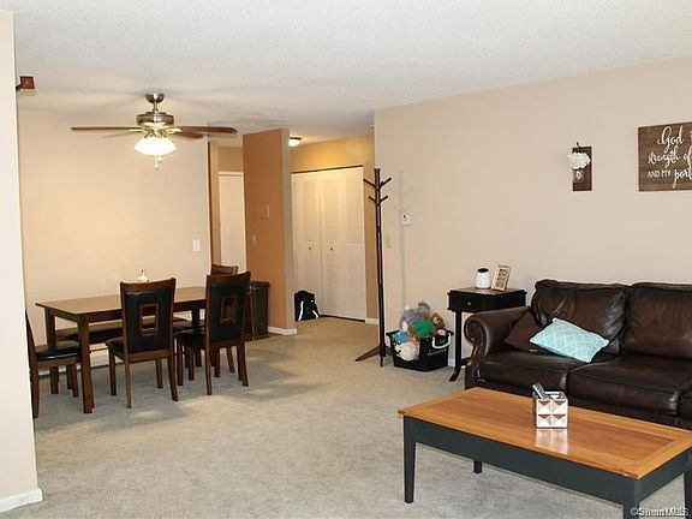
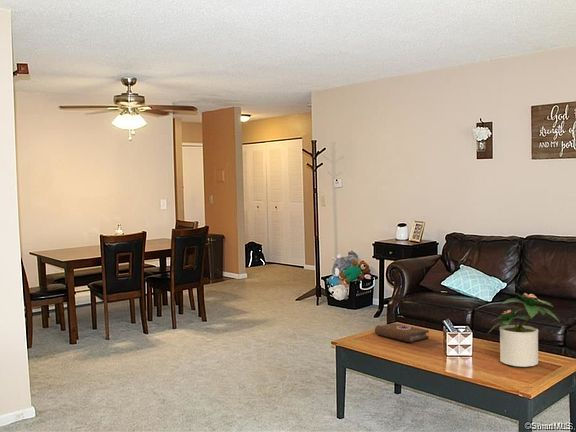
+ potted plant [486,290,561,368]
+ book [374,322,430,344]
